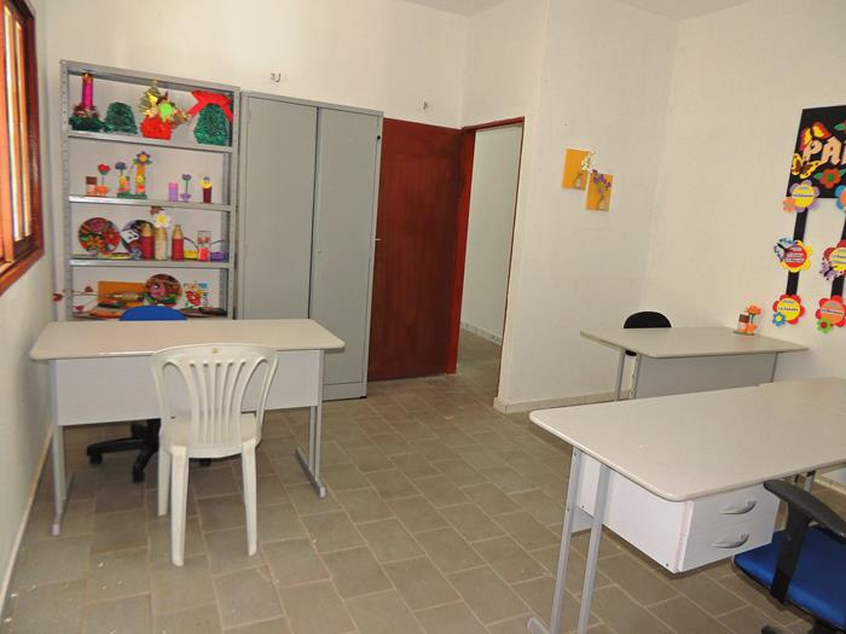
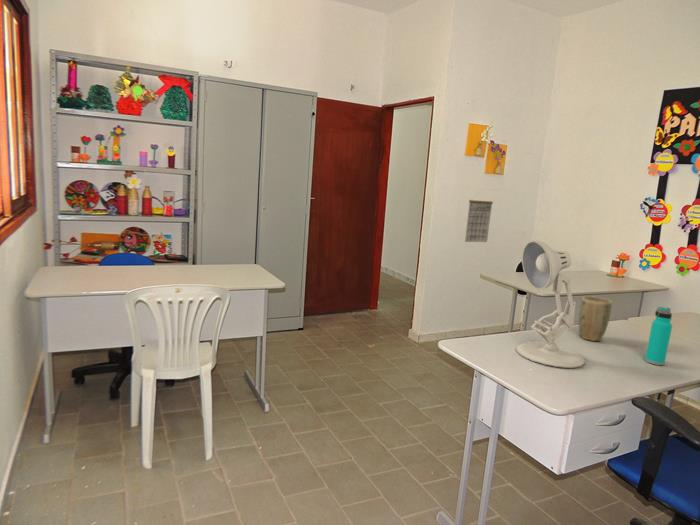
+ desk lamp [515,240,586,369]
+ water bottle [644,306,673,366]
+ calendar [464,192,494,243]
+ plant pot [578,295,613,342]
